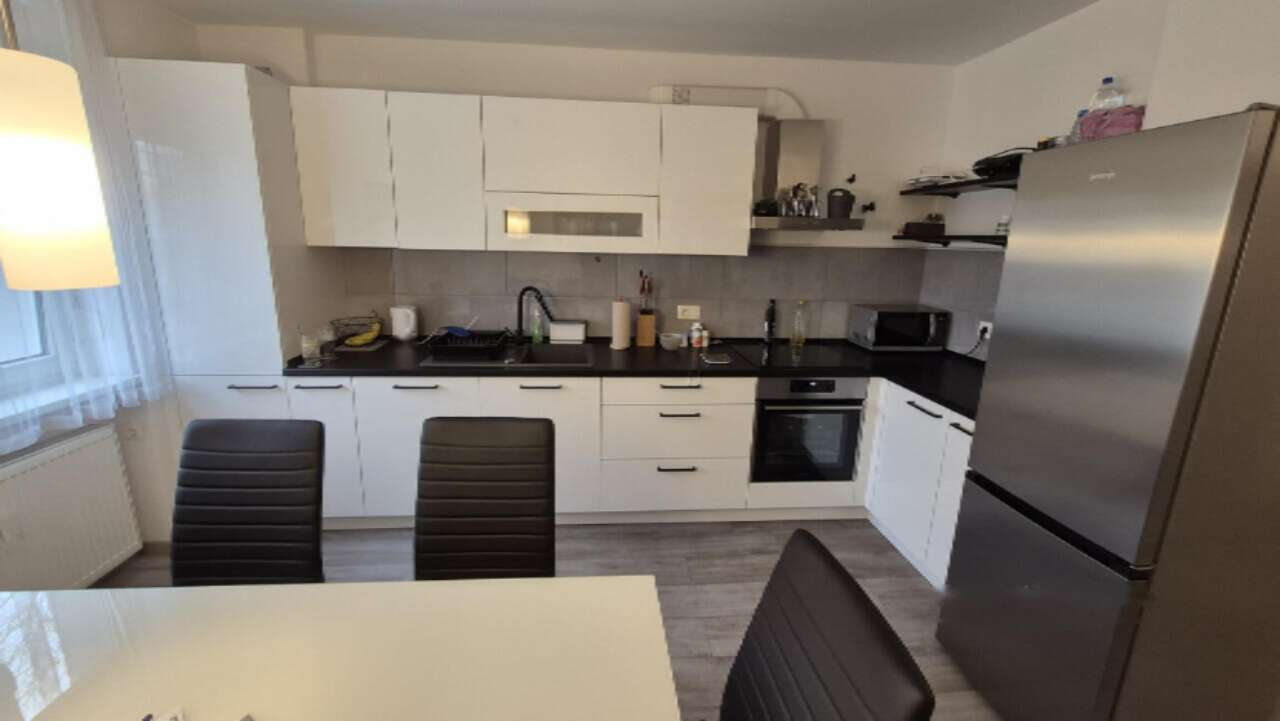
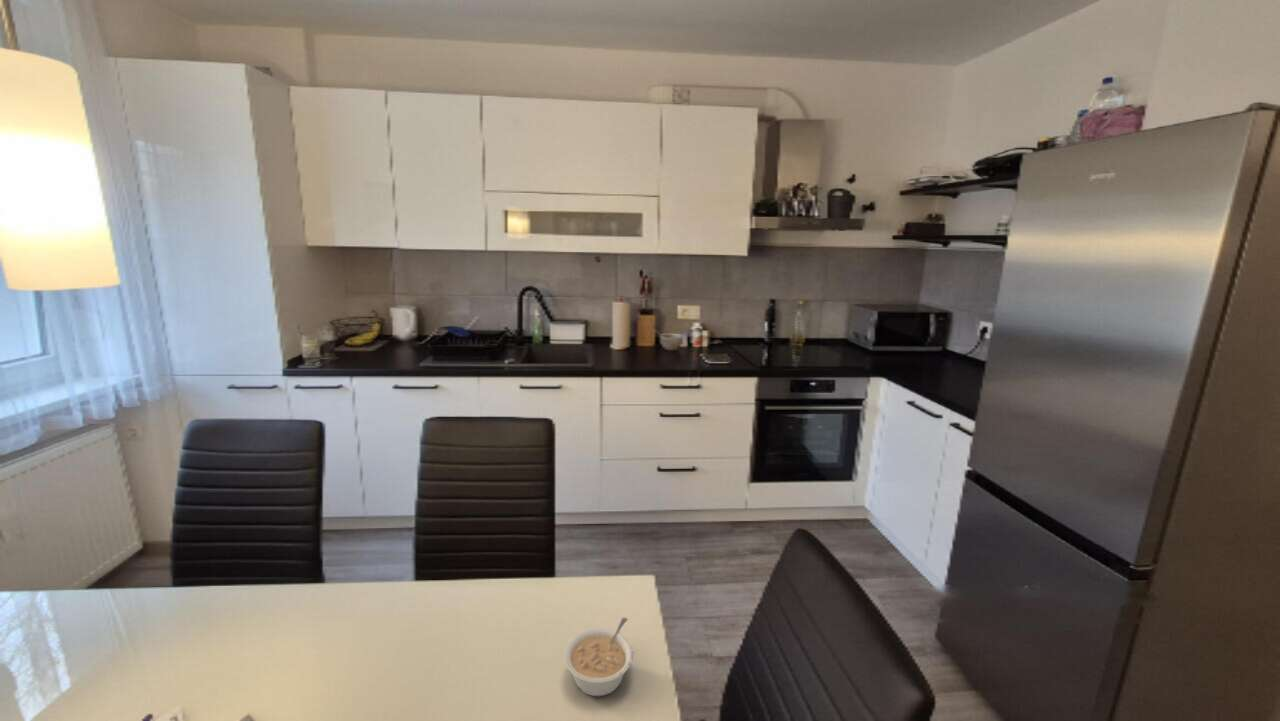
+ legume [563,617,634,697]
